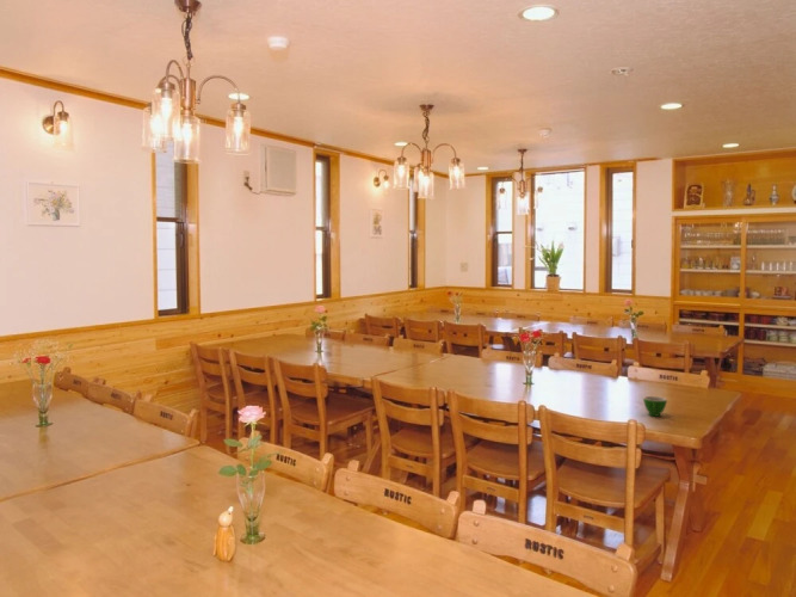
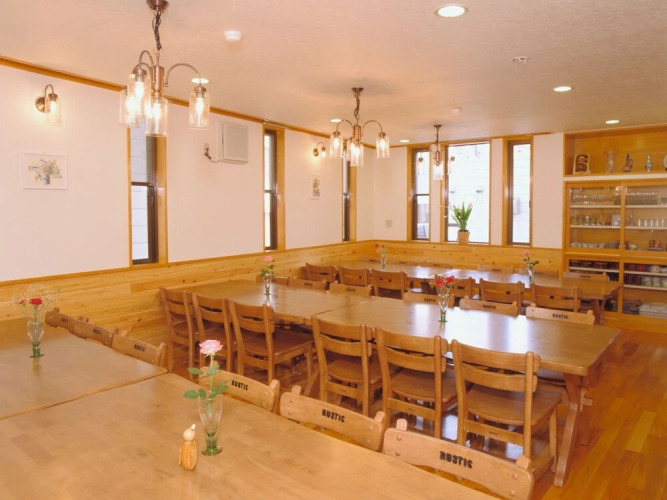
- teacup [642,395,668,418]
